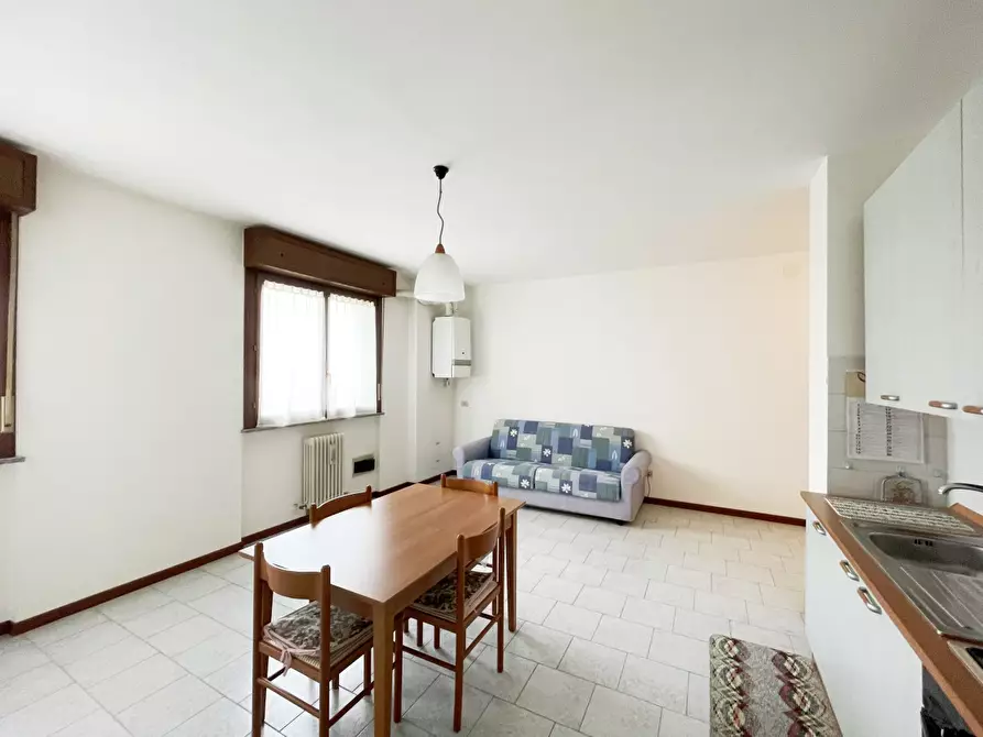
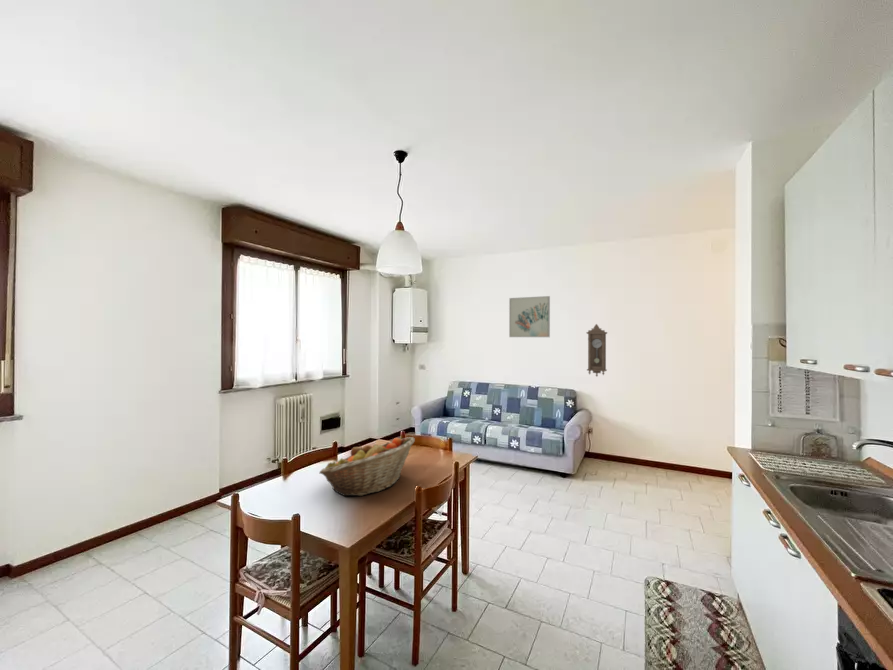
+ wall art [508,295,551,338]
+ fruit basket [318,436,416,497]
+ pendulum clock [585,323,609,378]
